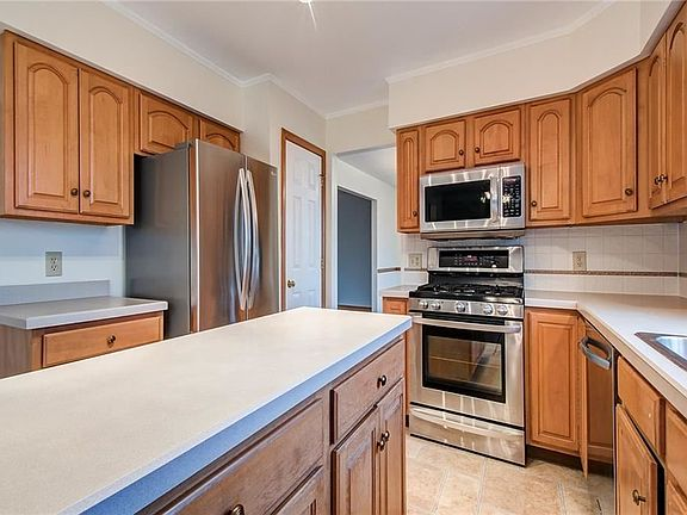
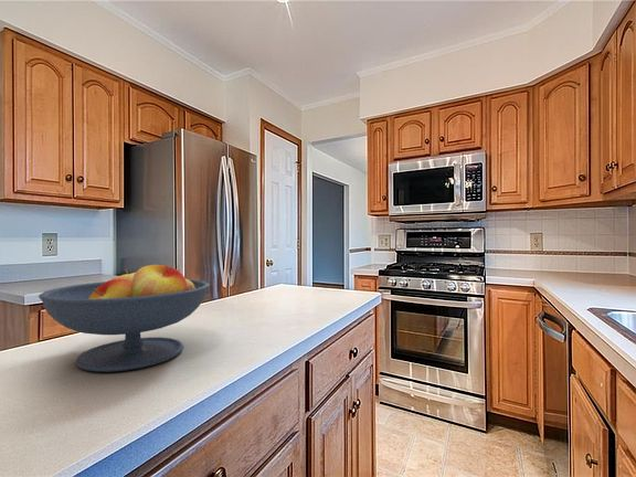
+ fruit bowl [38,264,211,373]
